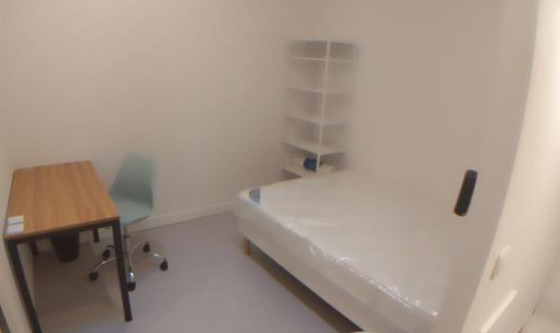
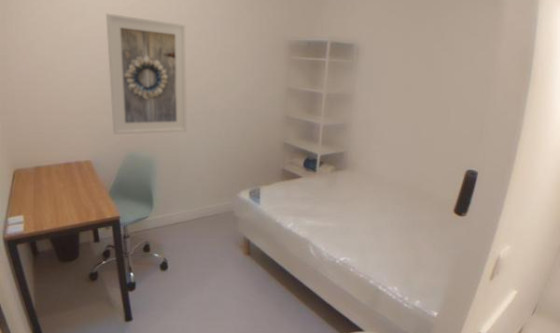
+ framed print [105,12,188,135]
